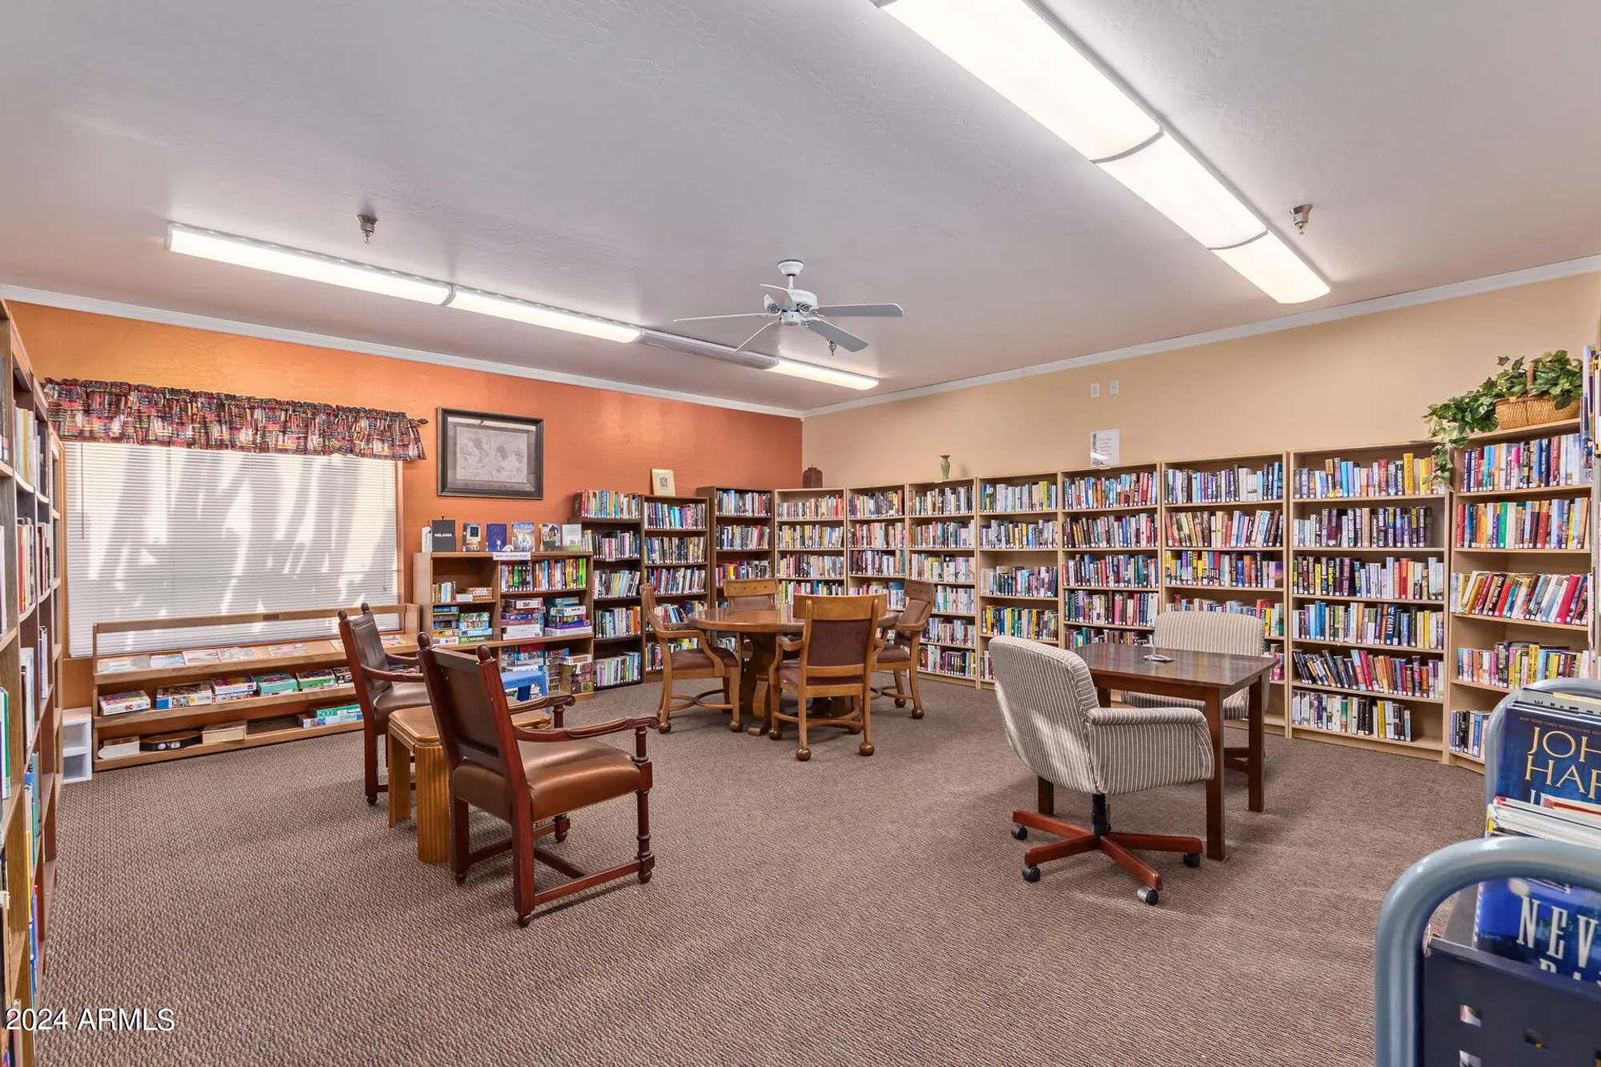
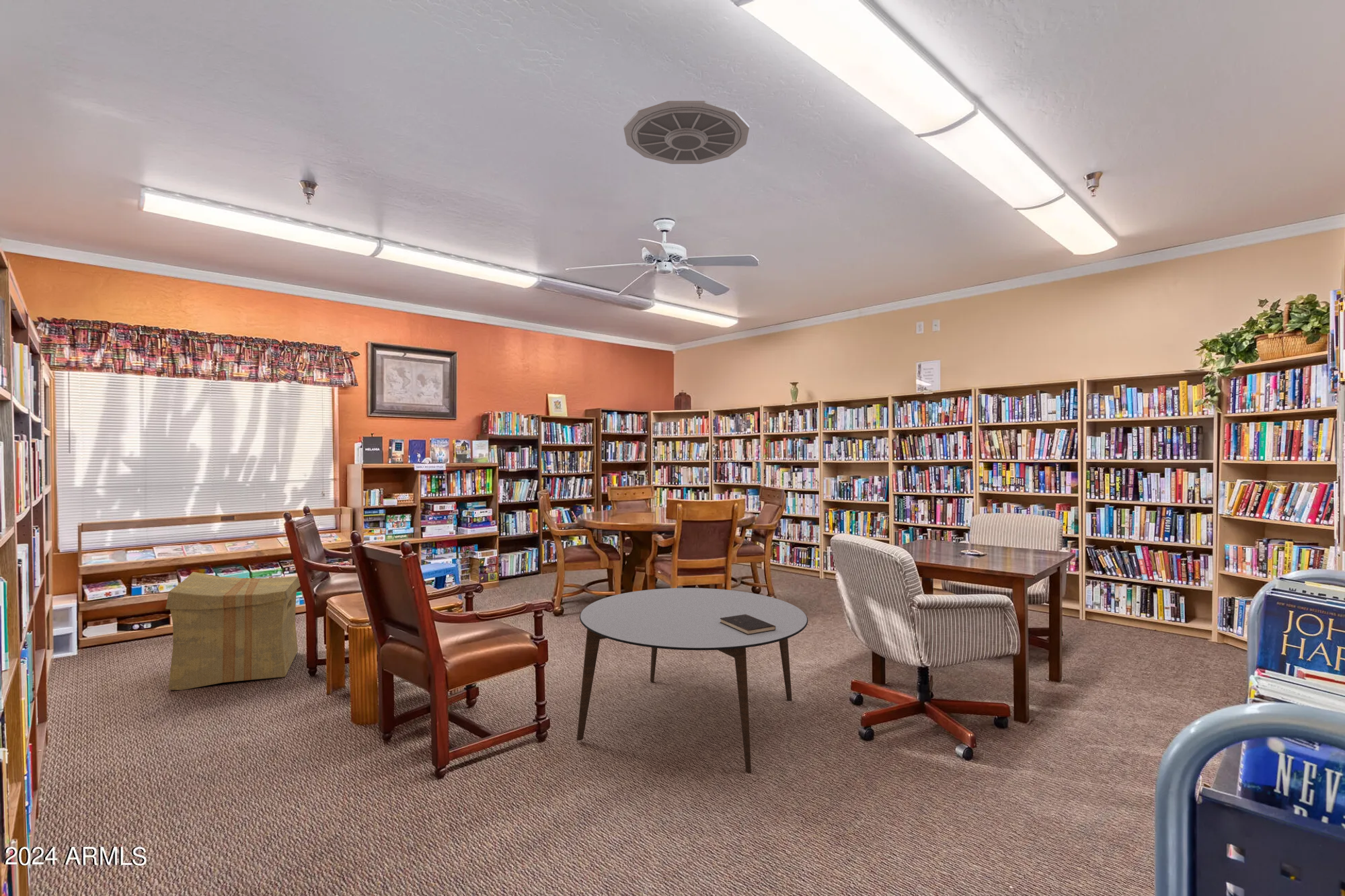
+ ceiling vent [623,100,750,165]
+ cardboard box [165,571,301,691]
+ hardcover book [720,614,775,635]
+ dining table [576,587,808,774]
